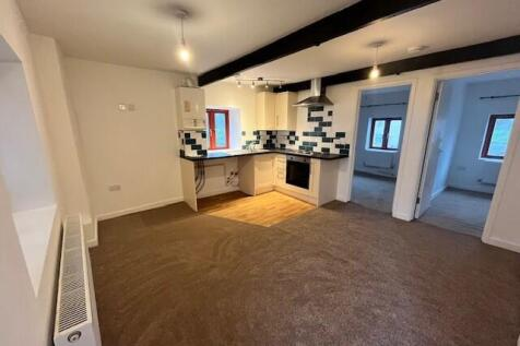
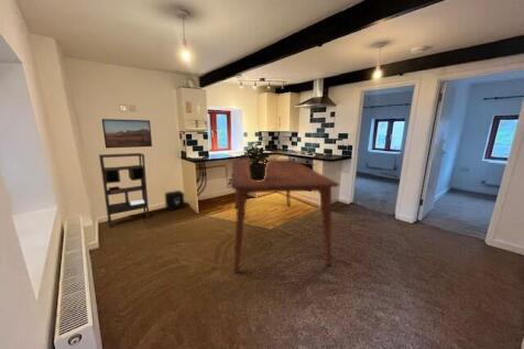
+ air purifier [164,189,186,211]
+ potted plant [240,144,270,181]
+ dining table [230,157,341,273]
+ bookshelf [98,152,151,228]
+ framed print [101,118,153,150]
